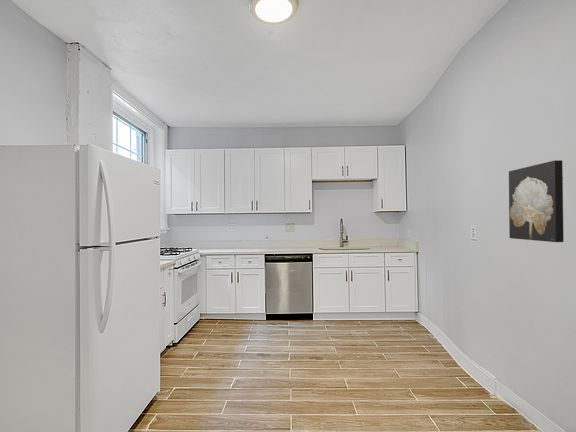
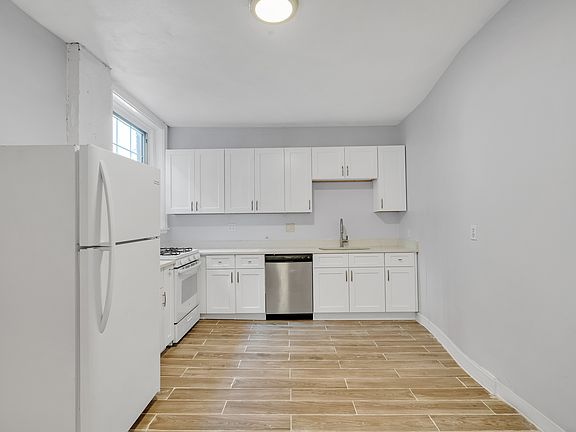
- wall art [508,159,565,243]
